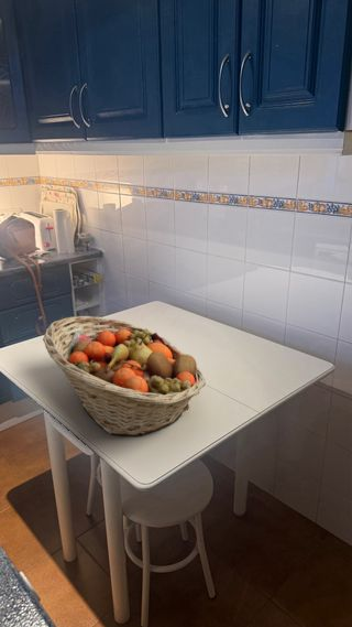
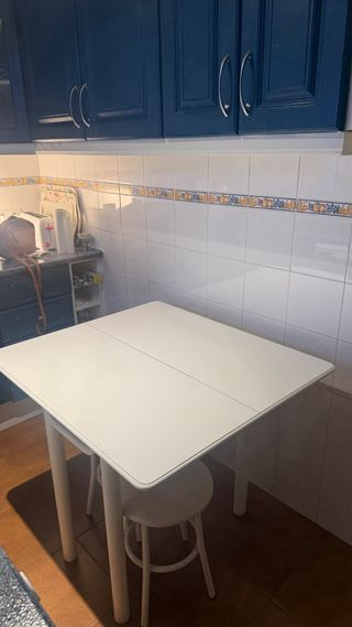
- fruit basket [42,315,207,436]
